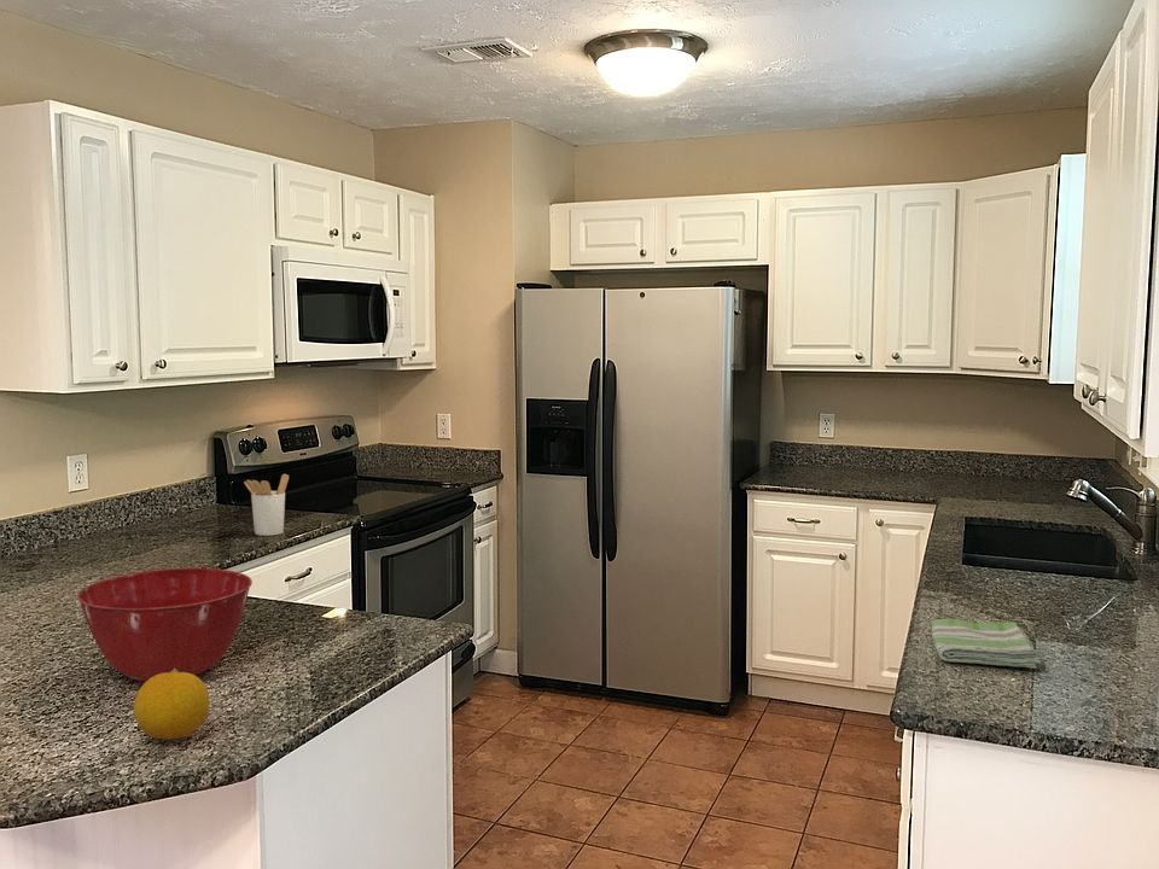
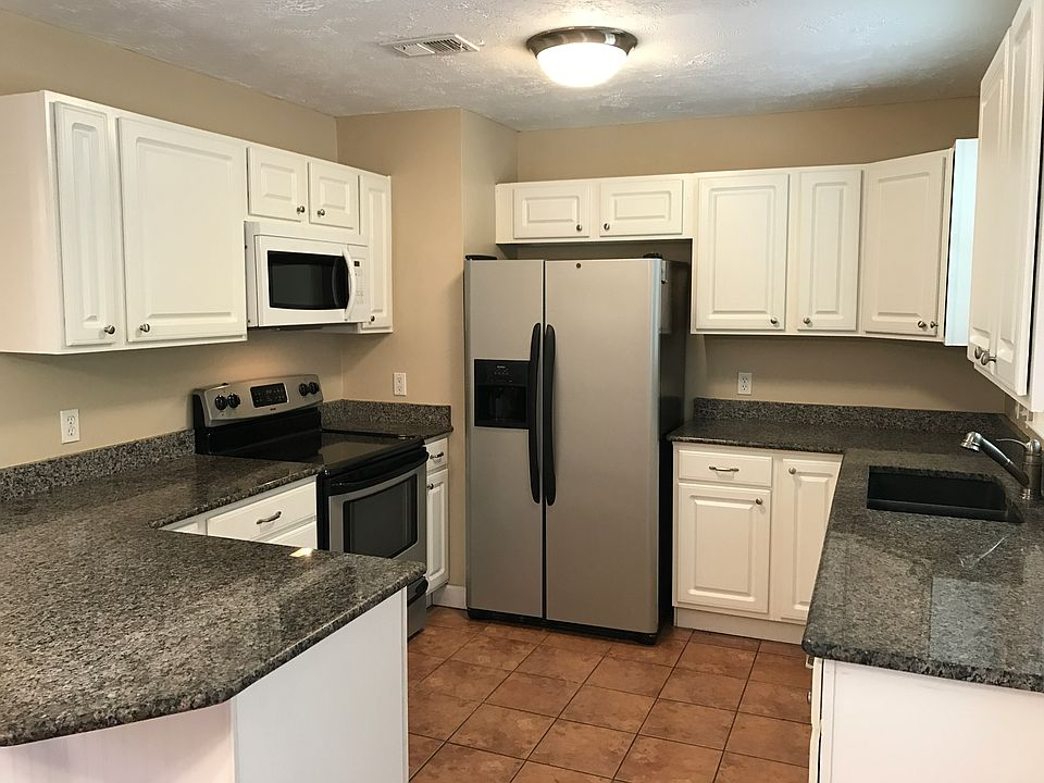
- fruit [133,669,211,741]
- utensil holder [243,473,290,537]
- mixing bowl [76,567,254,683]
- dish towel [930,618,1043,670]
